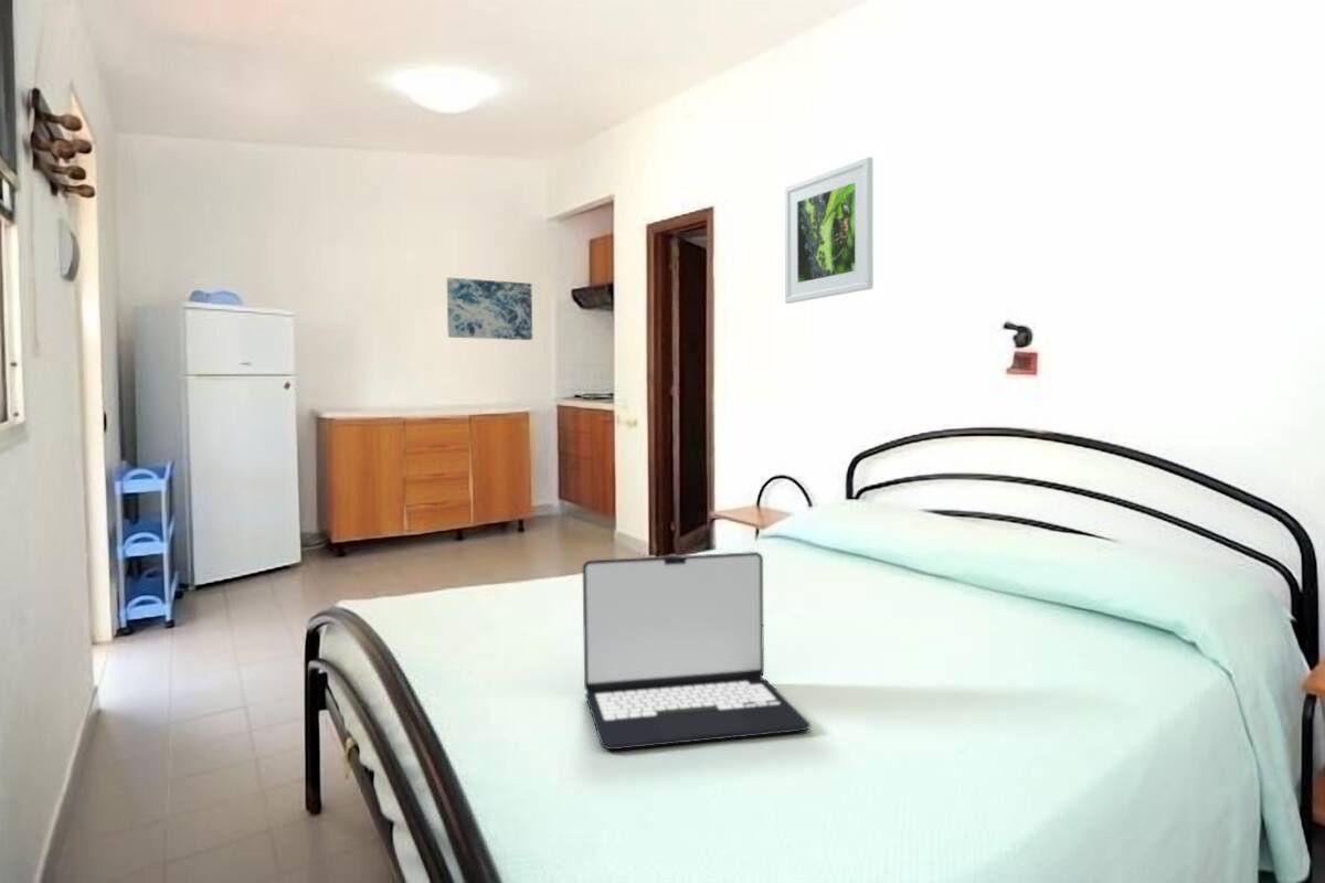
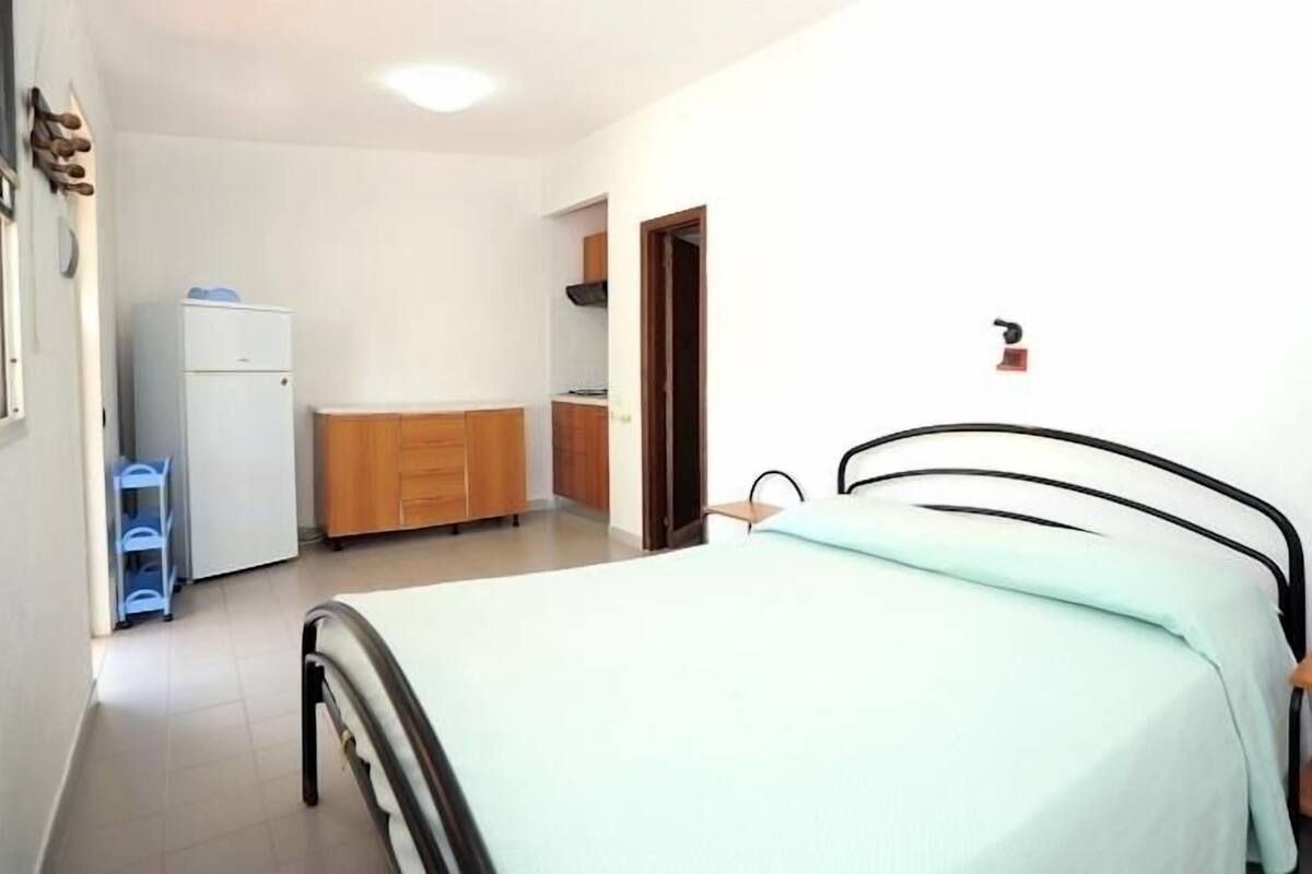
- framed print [784,156,875,305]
- wall art [446,277,533,341]
- laptop [582,551,812,751]
